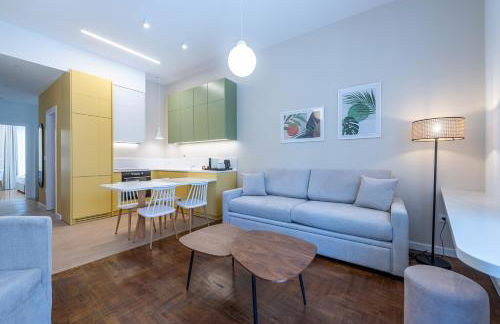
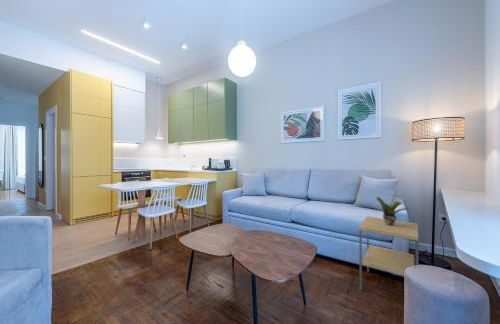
+ potted plant [375,196,411,226]
+ side table [358,215,419,291]
